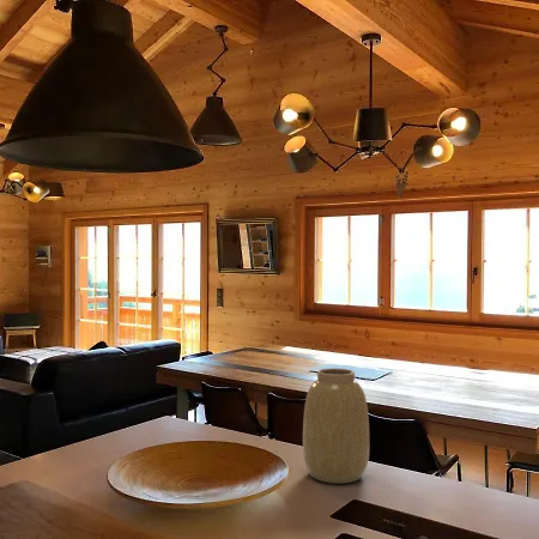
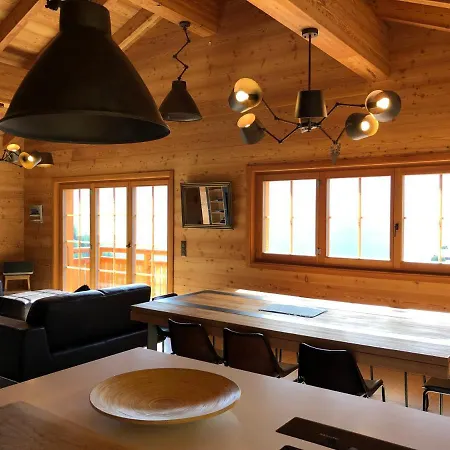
- vase [302,367,370,485]
